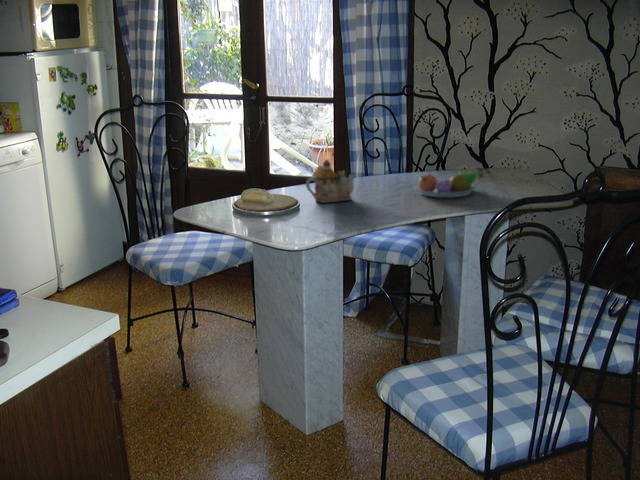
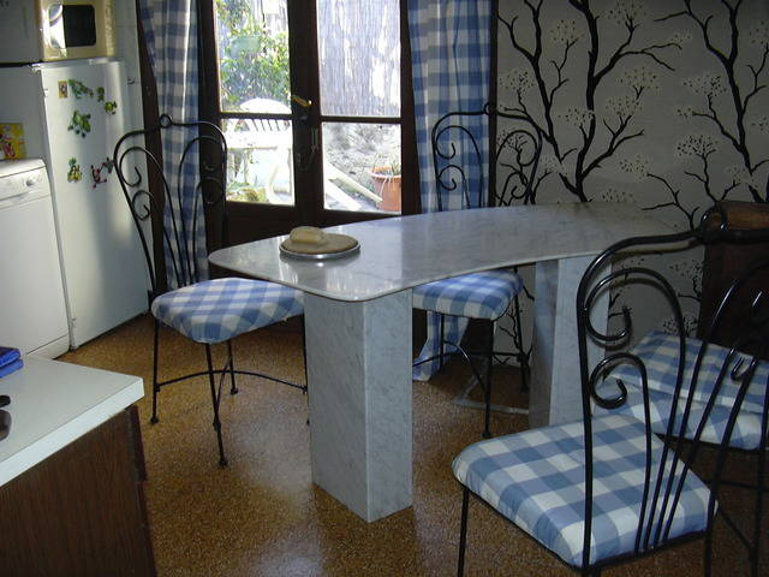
- fruit bowl [413,170,485,198]
- teapot [305,159,357,204]
